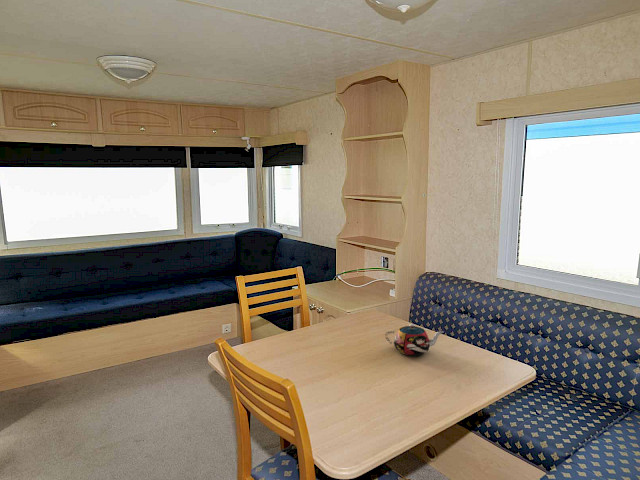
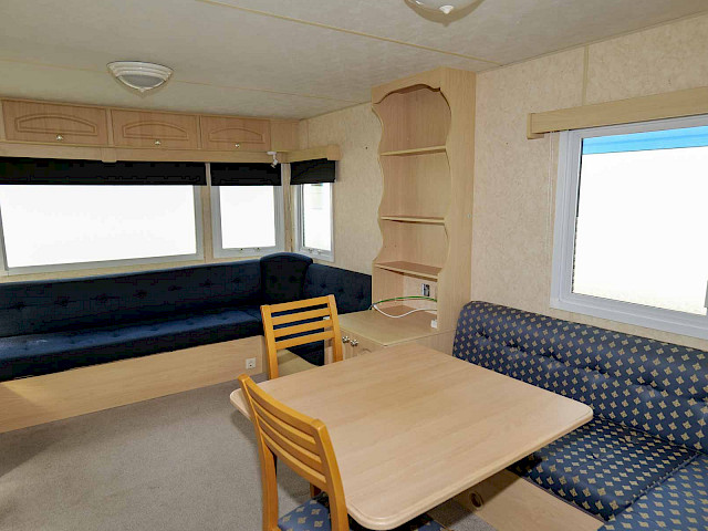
- teapot [384,323,444,357]
